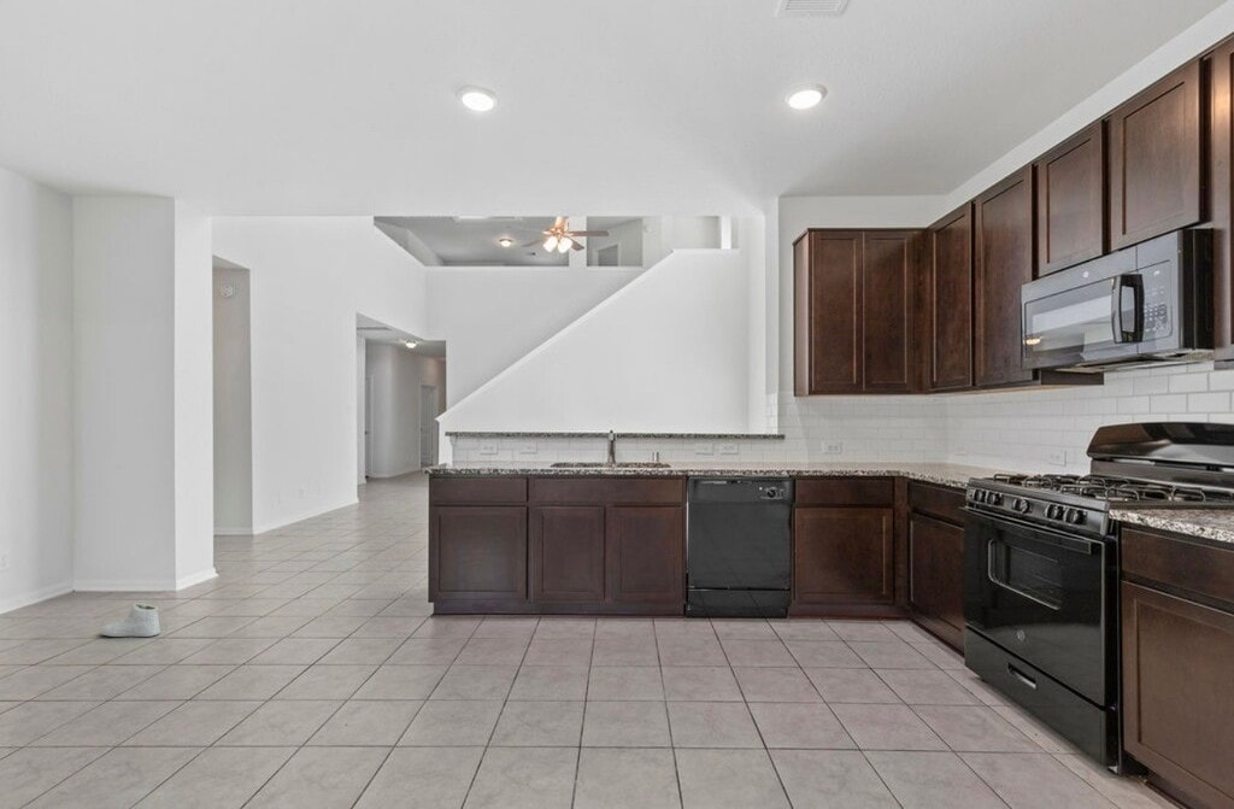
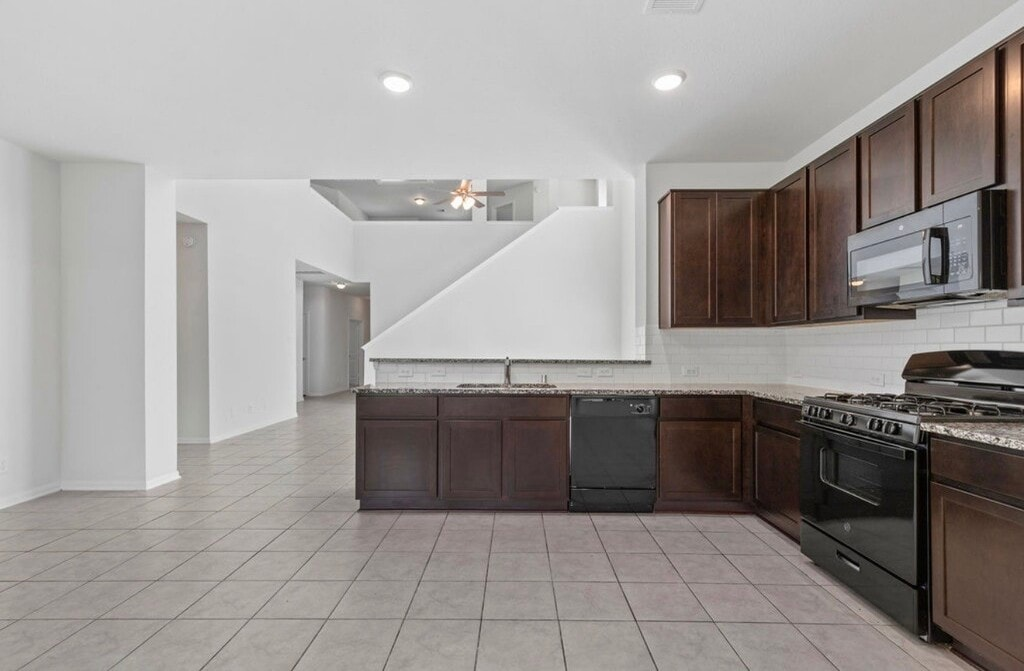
- sneaker [100,602,161,638]
